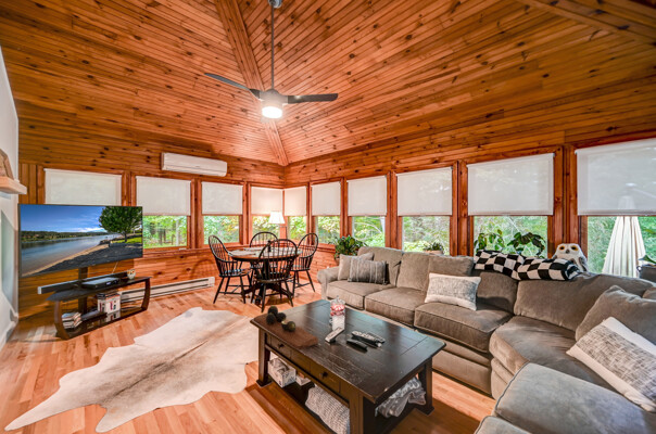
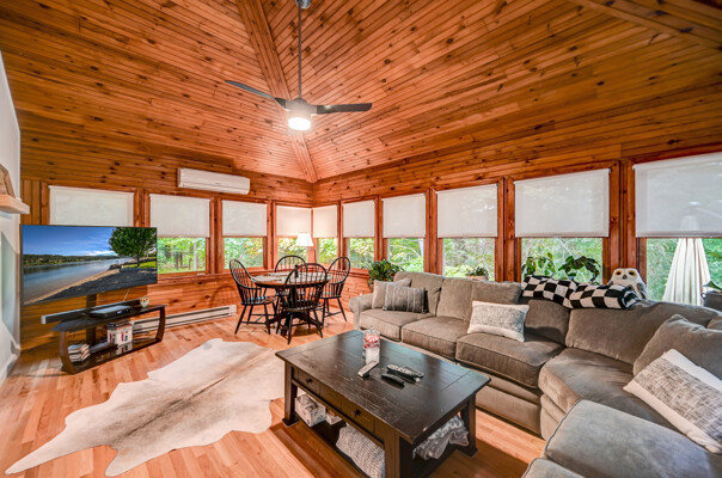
- decorative tray [253,304,319,352]
